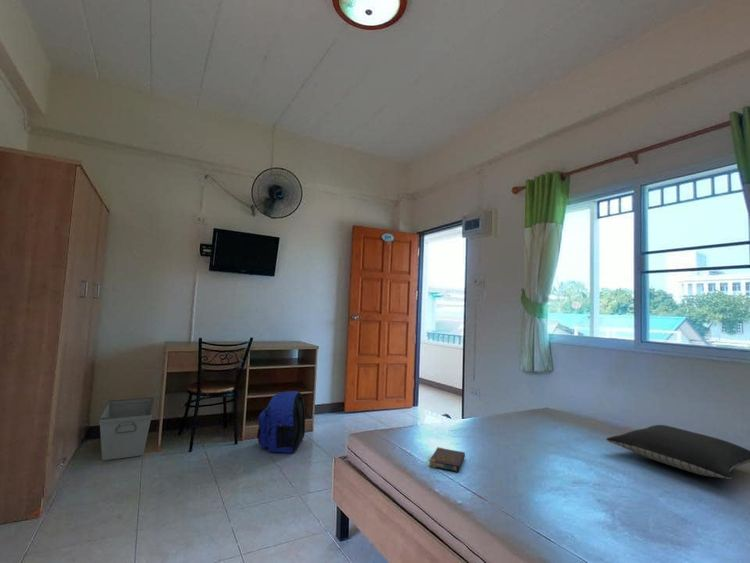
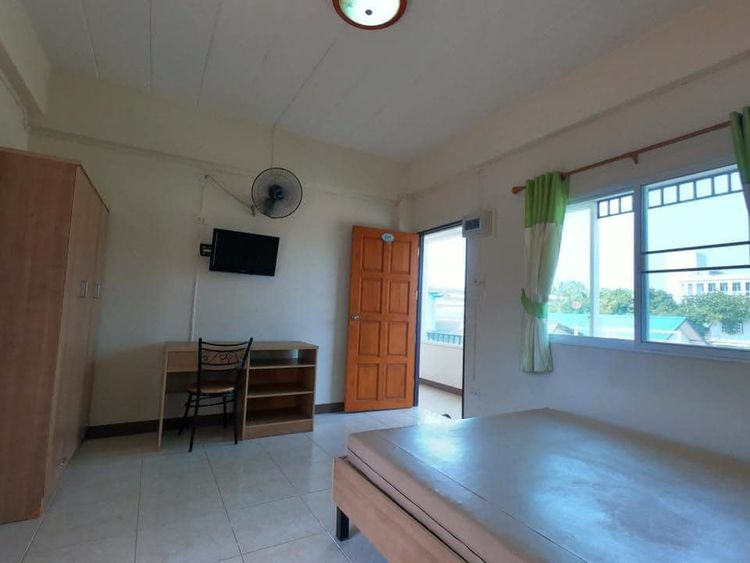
- pillow [605,424,750,480]
- book [428,446,466,473]
- storage bin [98,396,155,462]
- backpack [256,390,306,454]
